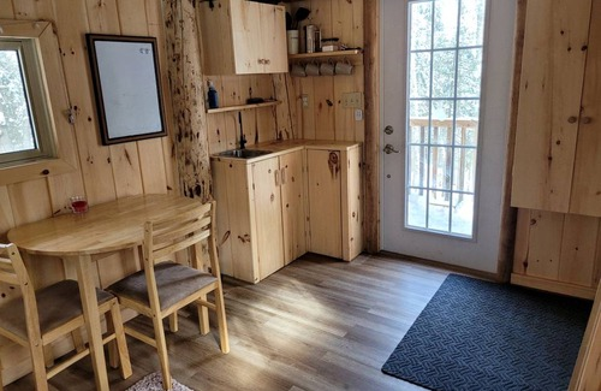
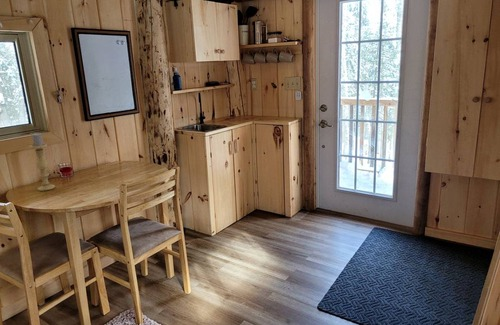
+ candle holder [29,132,56,192]
